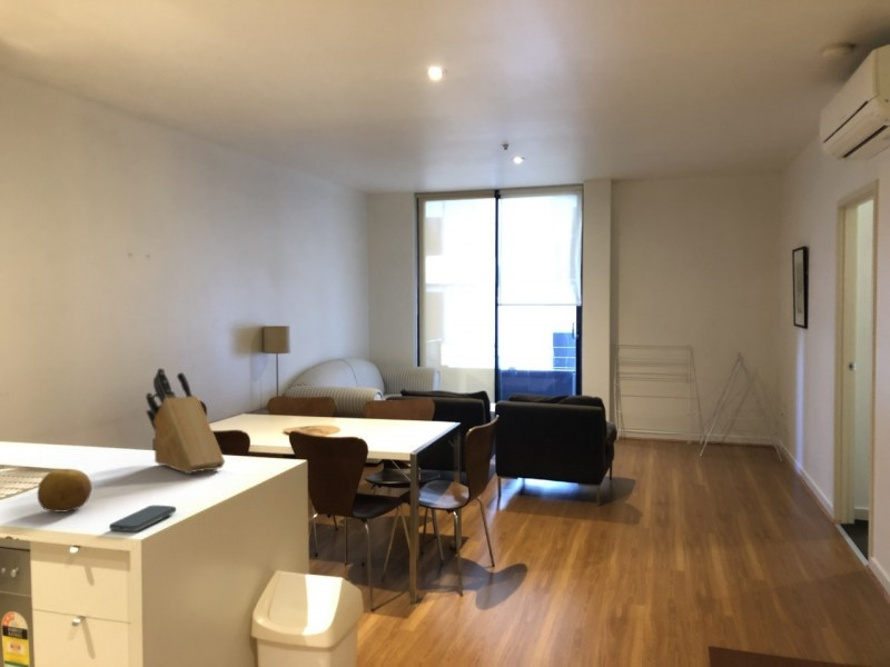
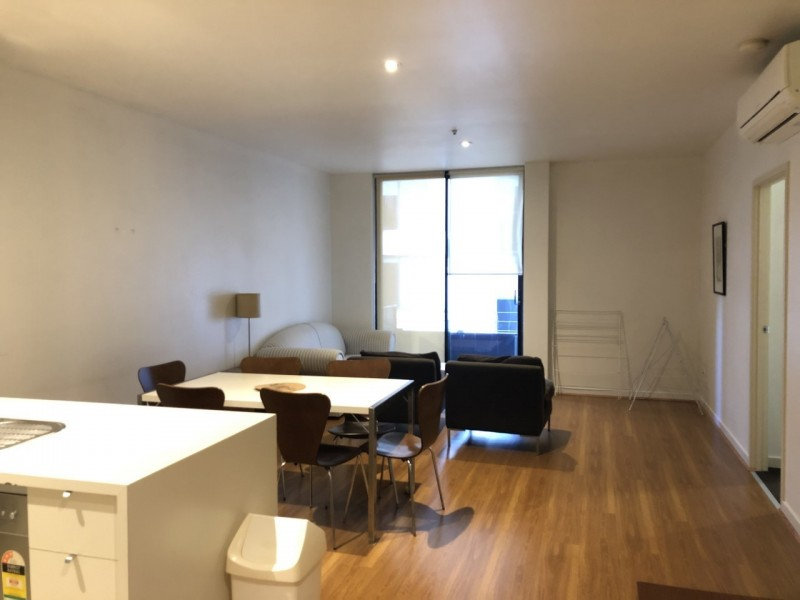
- smartphone [108,504,177,532]
- fruit [37,468,93,514]
- knife block [145,367,226,475]
